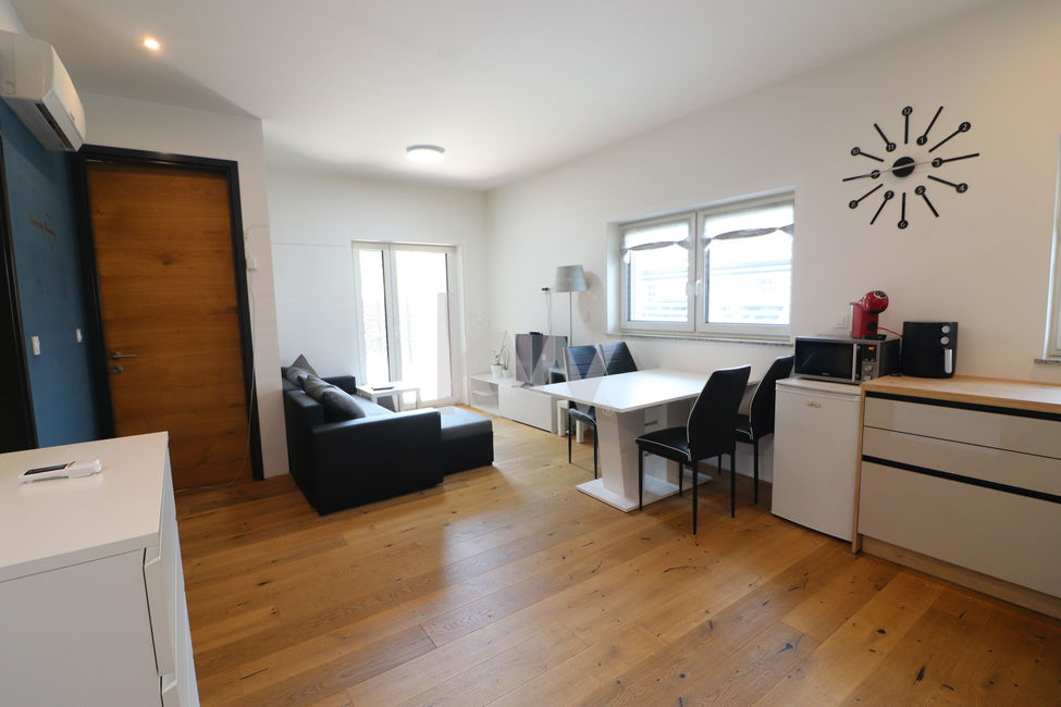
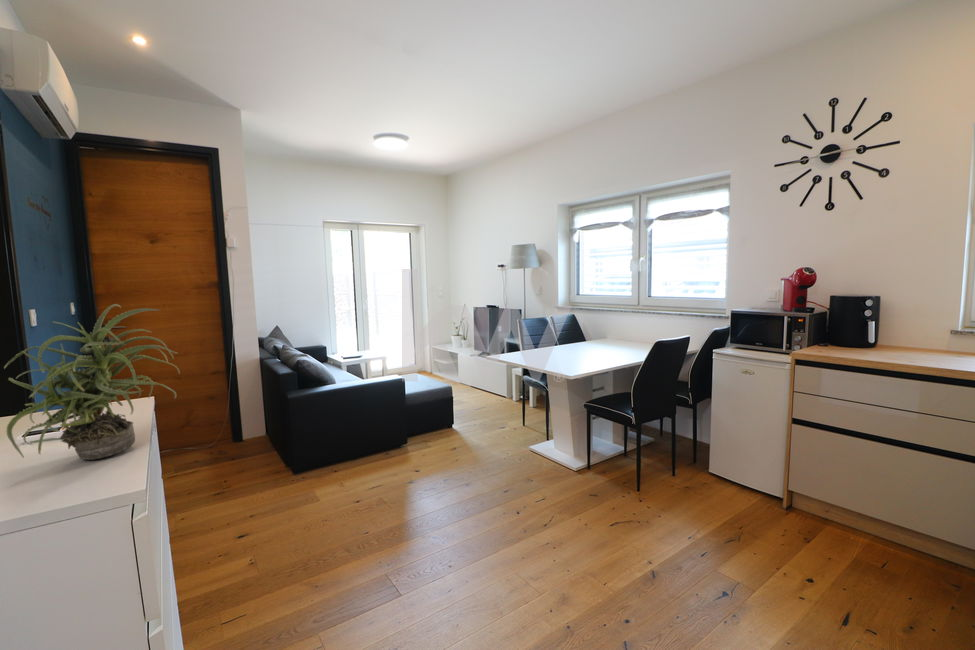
+ potted plant [3,303,181,461]
